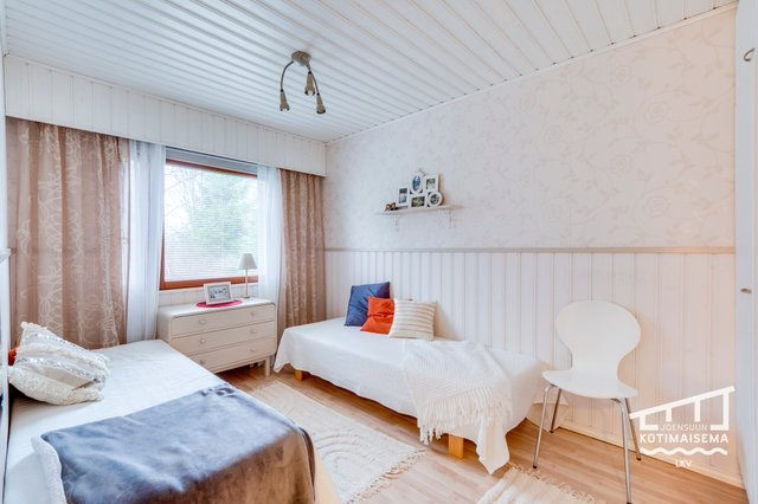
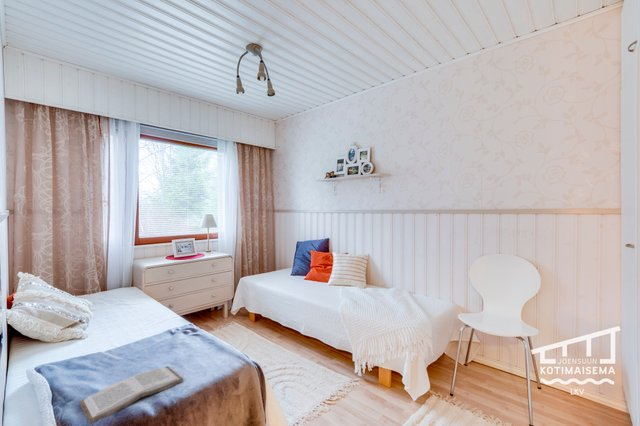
+ book [79,365,184,425]
